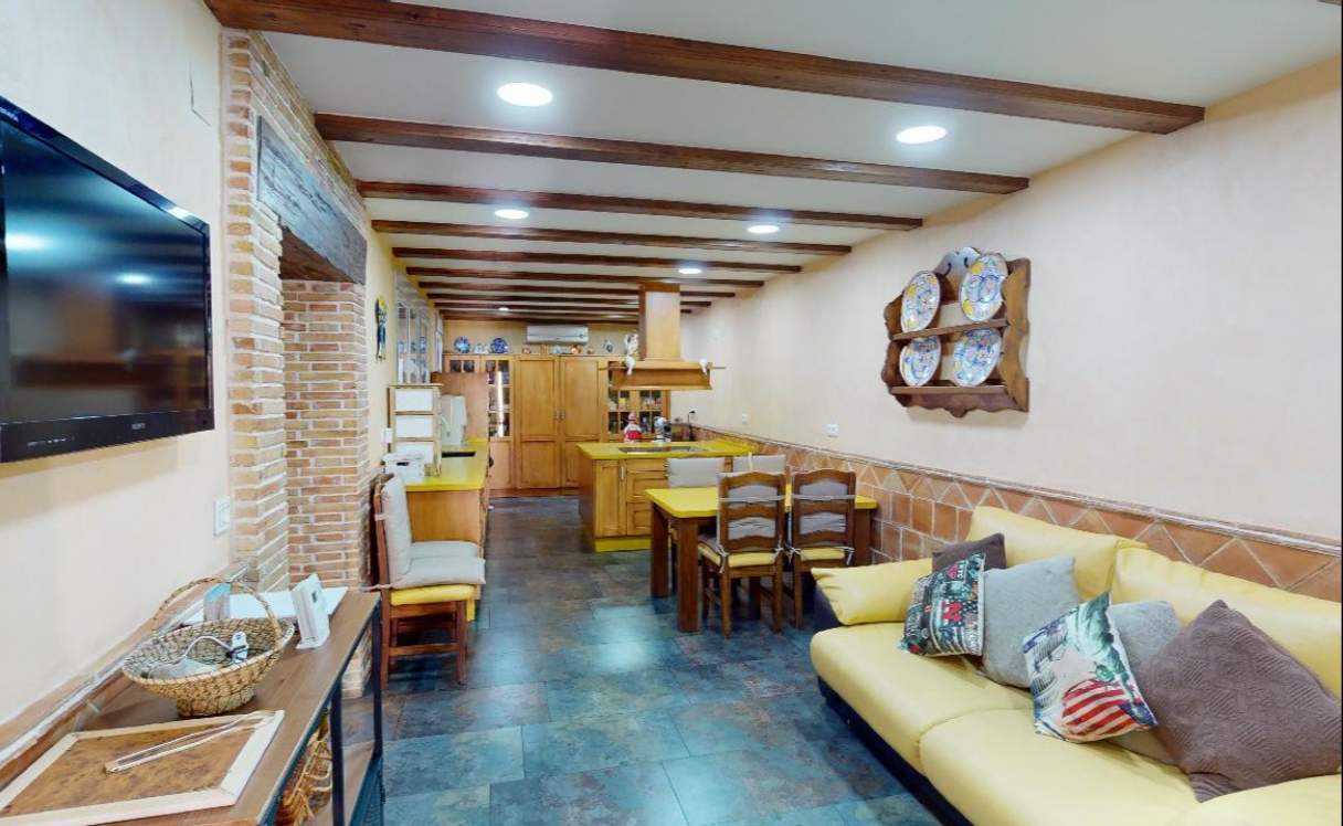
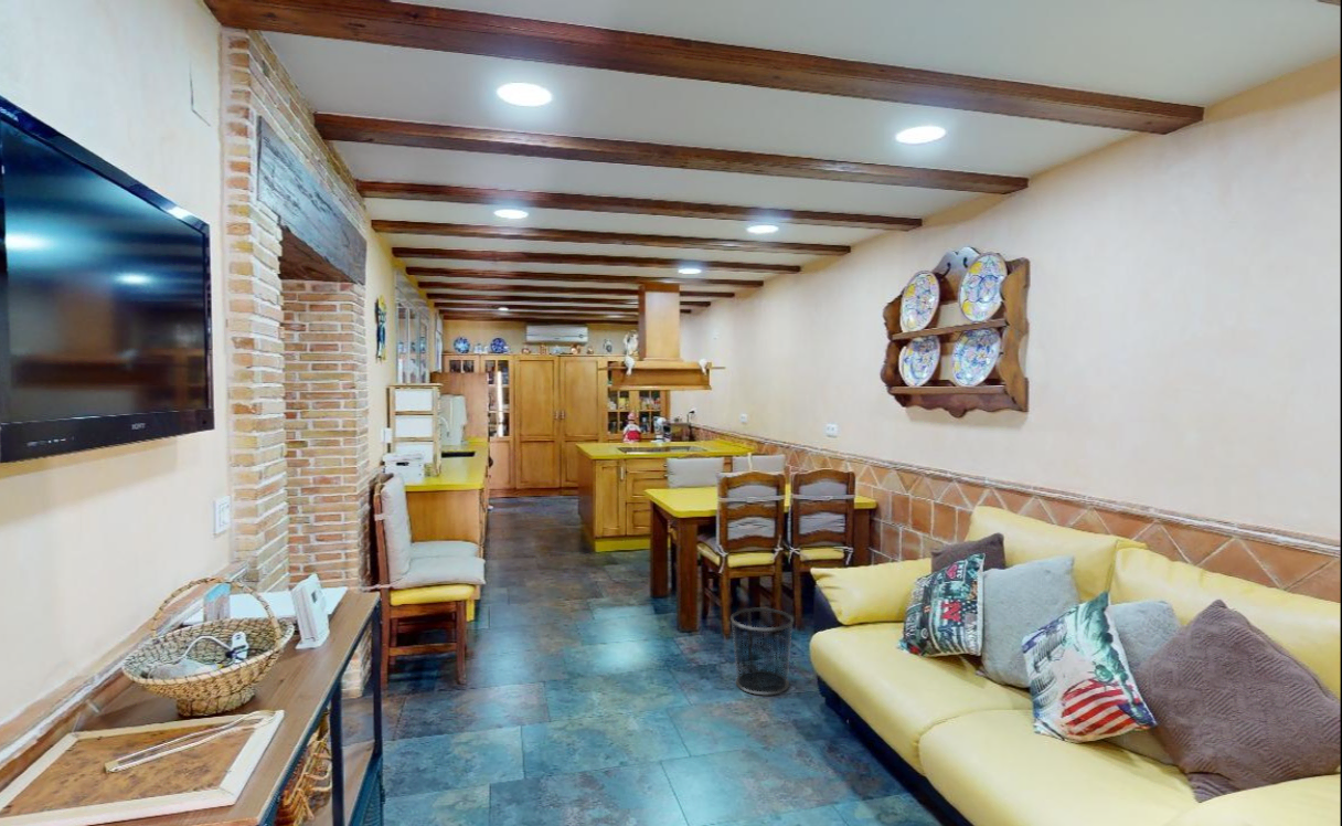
+ trash can [729,607,795,697]
